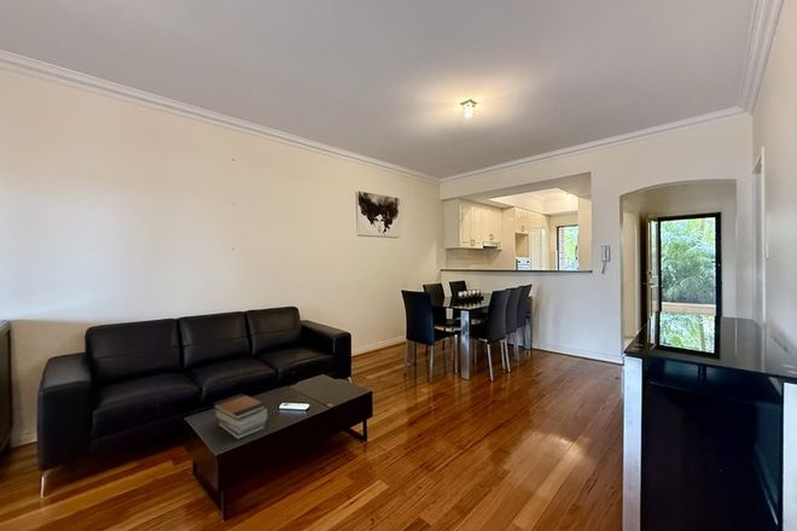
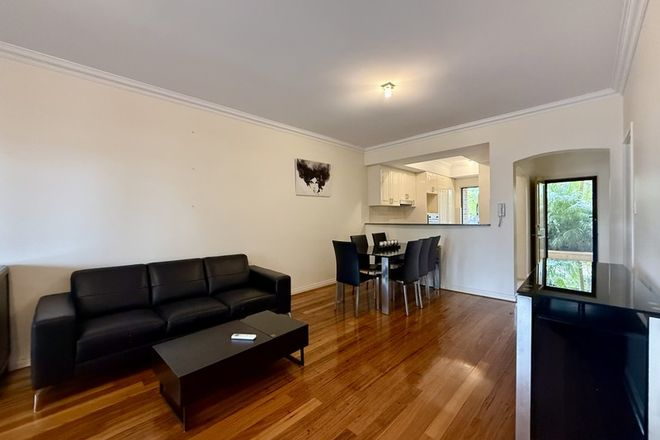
- book stack [213,392,268,440]
